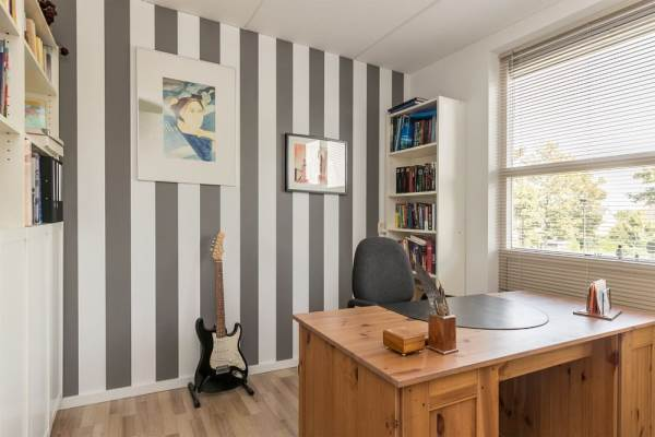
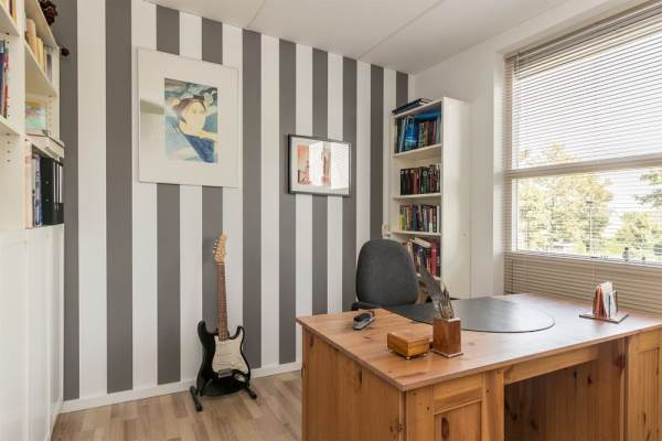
+ stapler [352,309,376,331]
